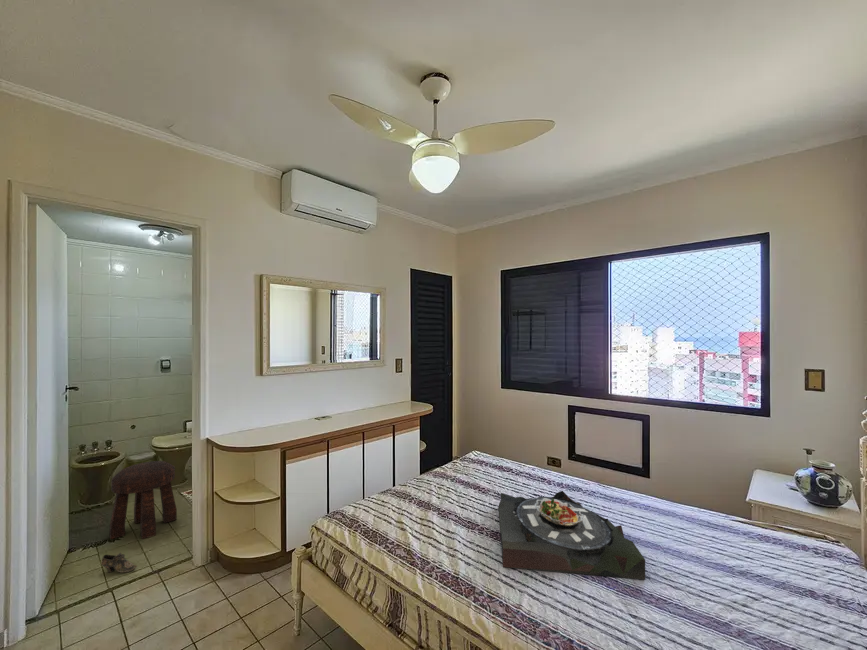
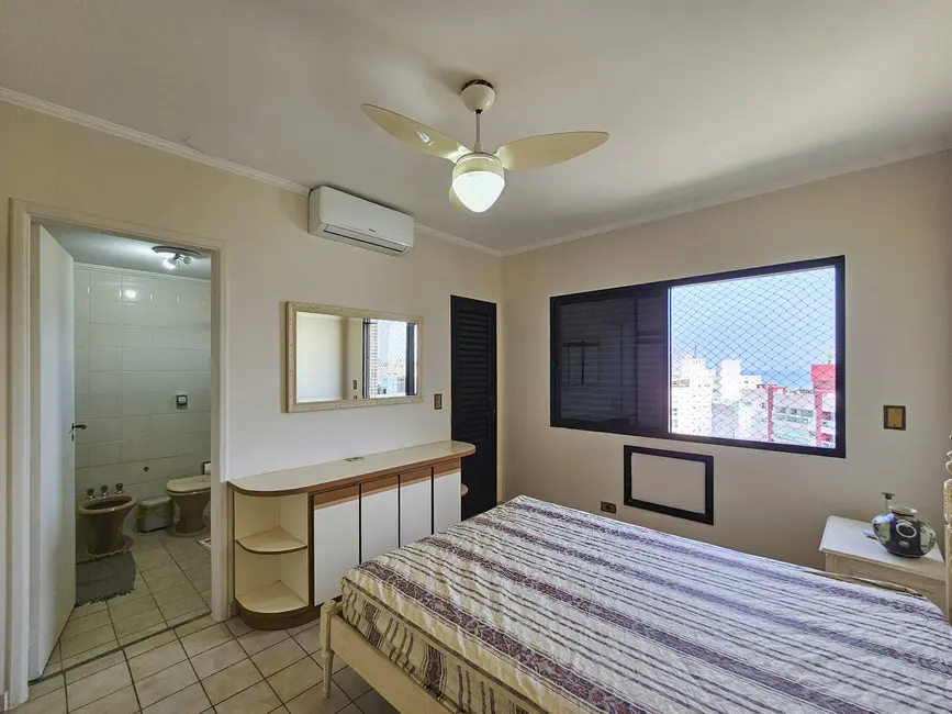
- shoe [100,552,138,574]
- serving tray [497,490,646,580]
- stool [109,460,178,540]
